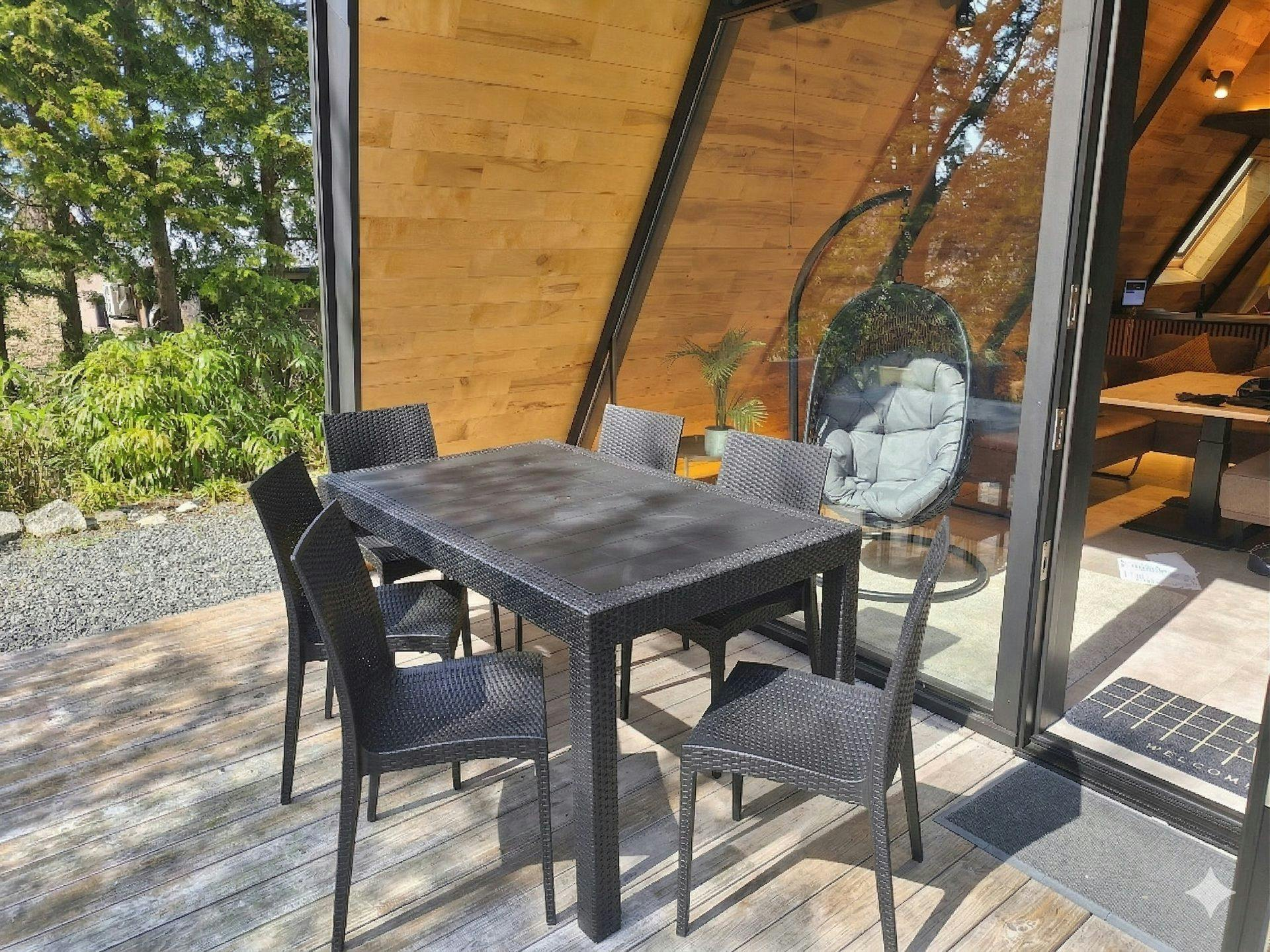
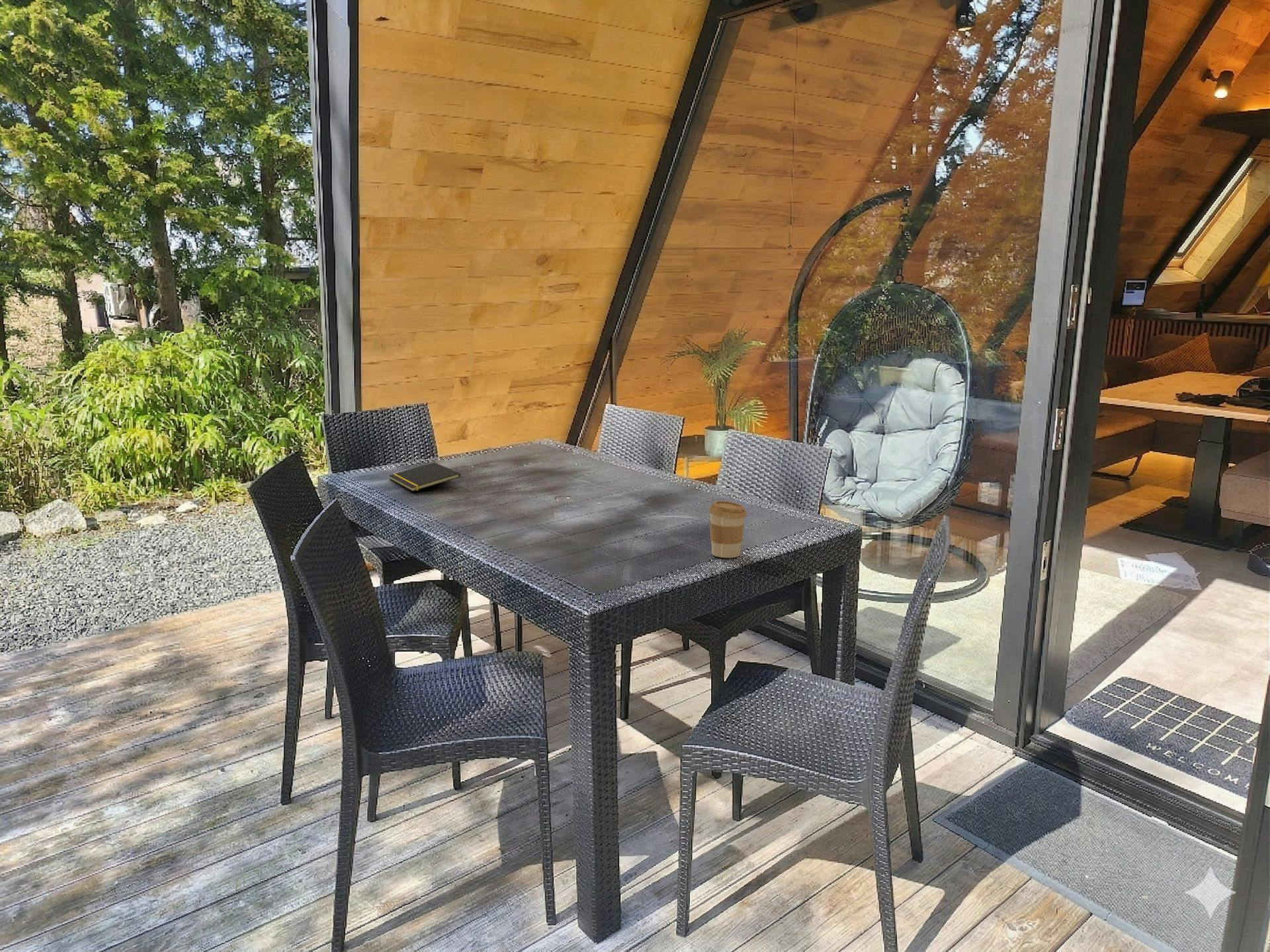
+ coffee cup [708,500,747,558]
+ notepad [388,462,461,492]
